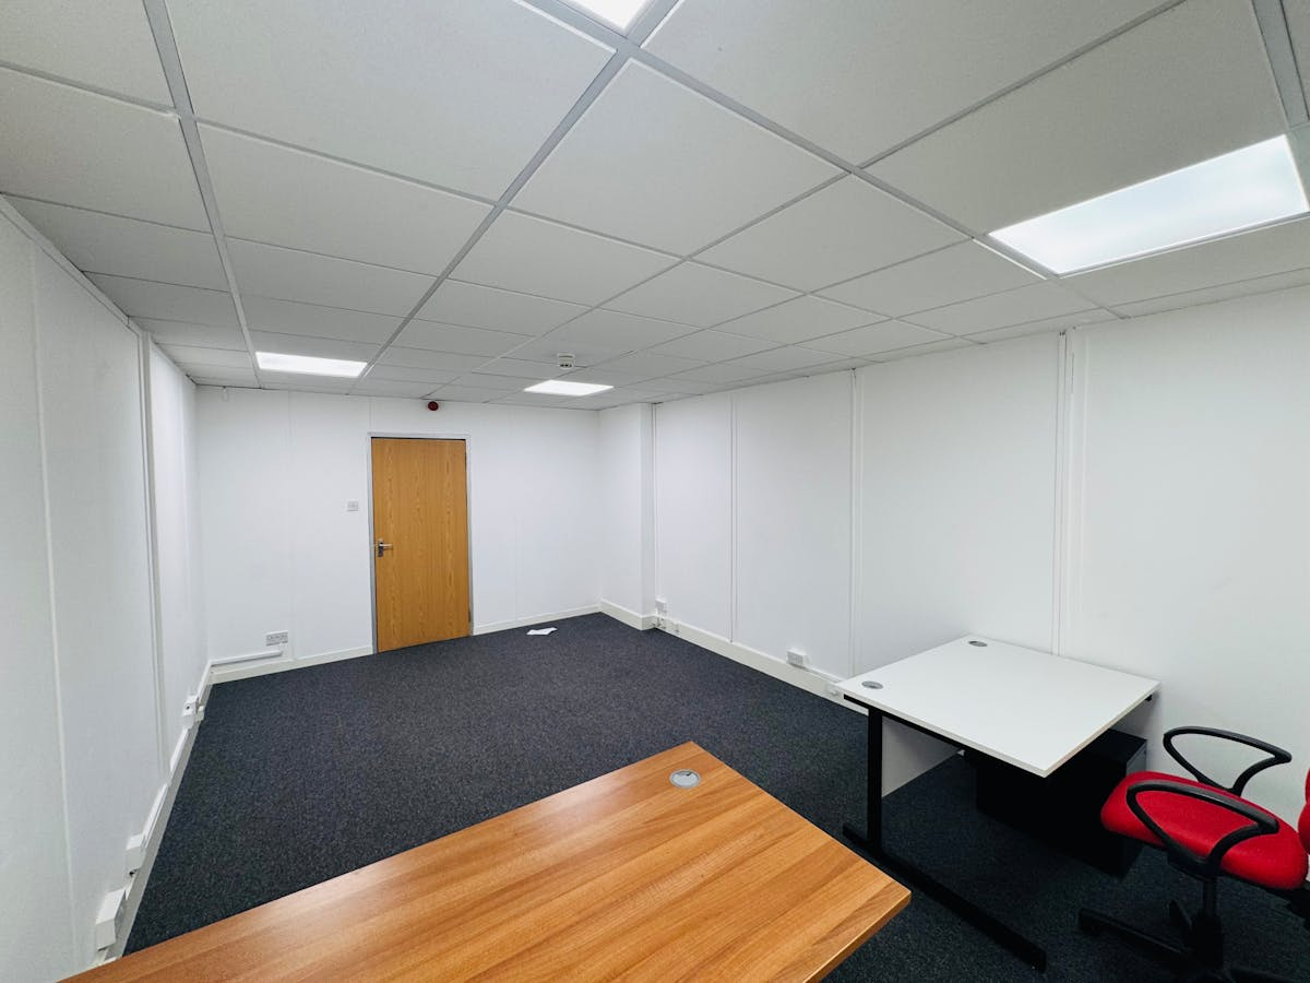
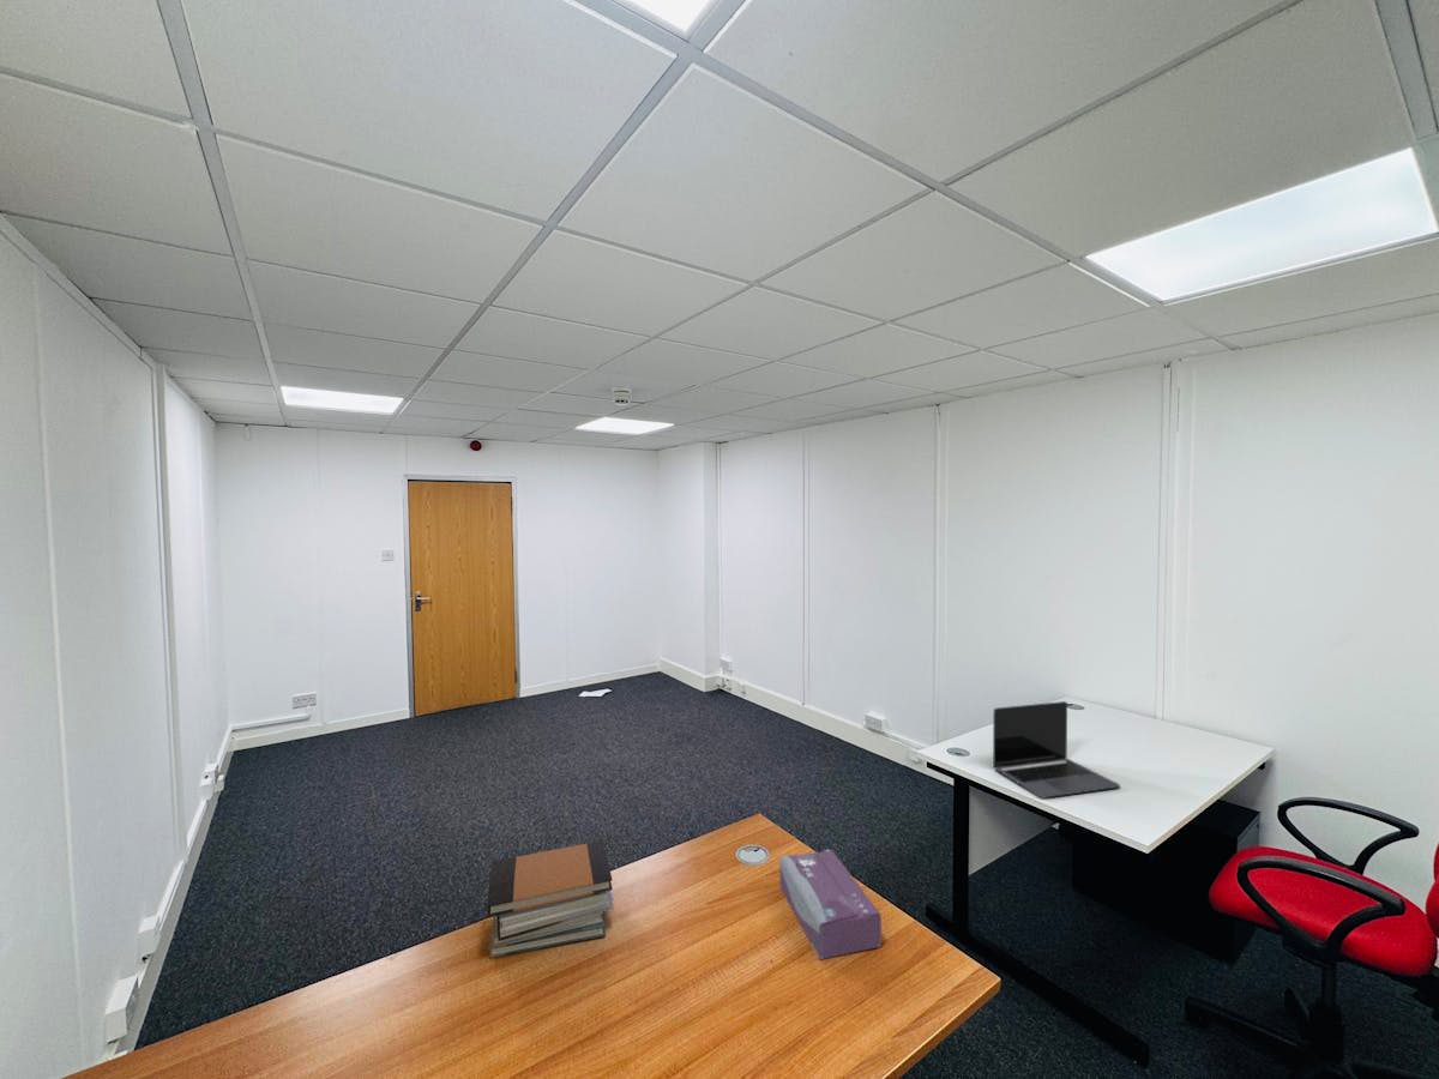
+ laptop [992,700,1121,800]
+ book stack [486,839,615,960]
+ tissue box [778,849,883,960]
